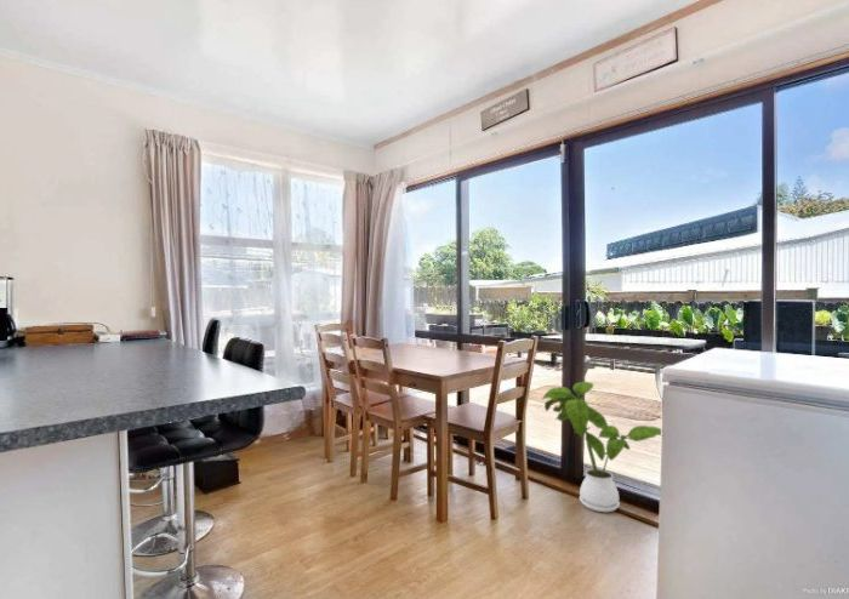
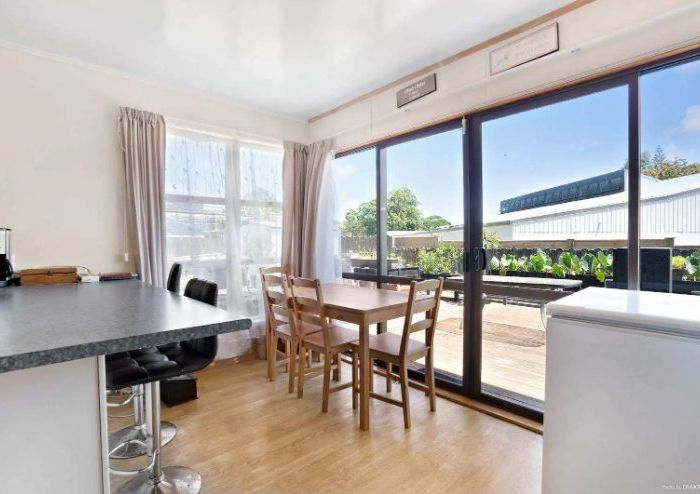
- house plant [541,381,662,513]
